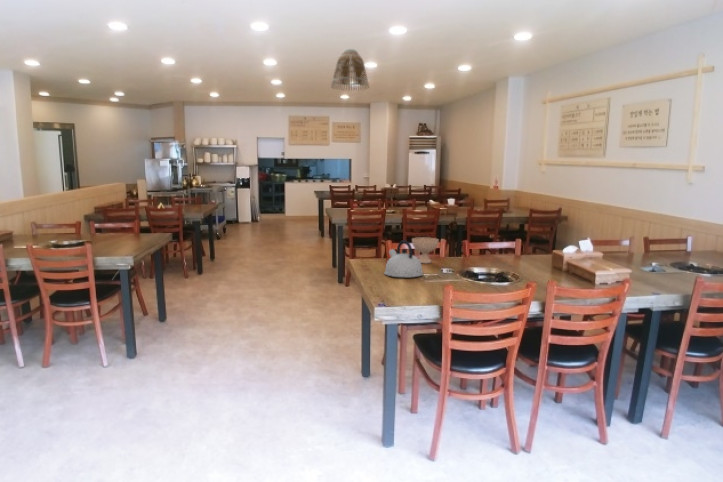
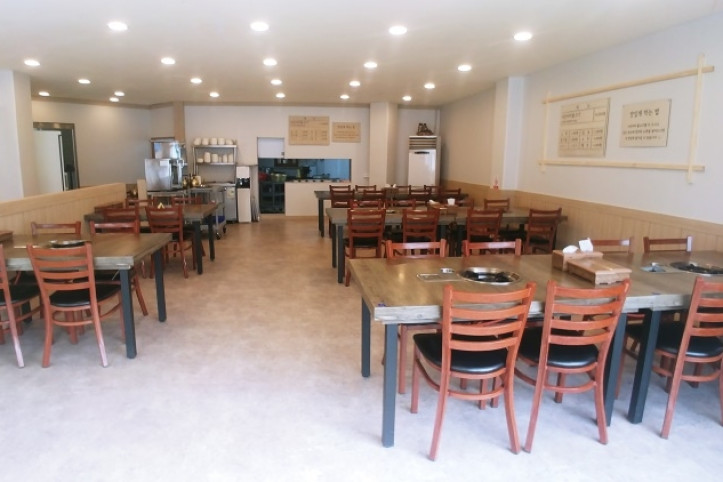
- lamp shade [330,48,370,92]
- bowl [411,236,440,264]
- kettle [383,239,424,278]
